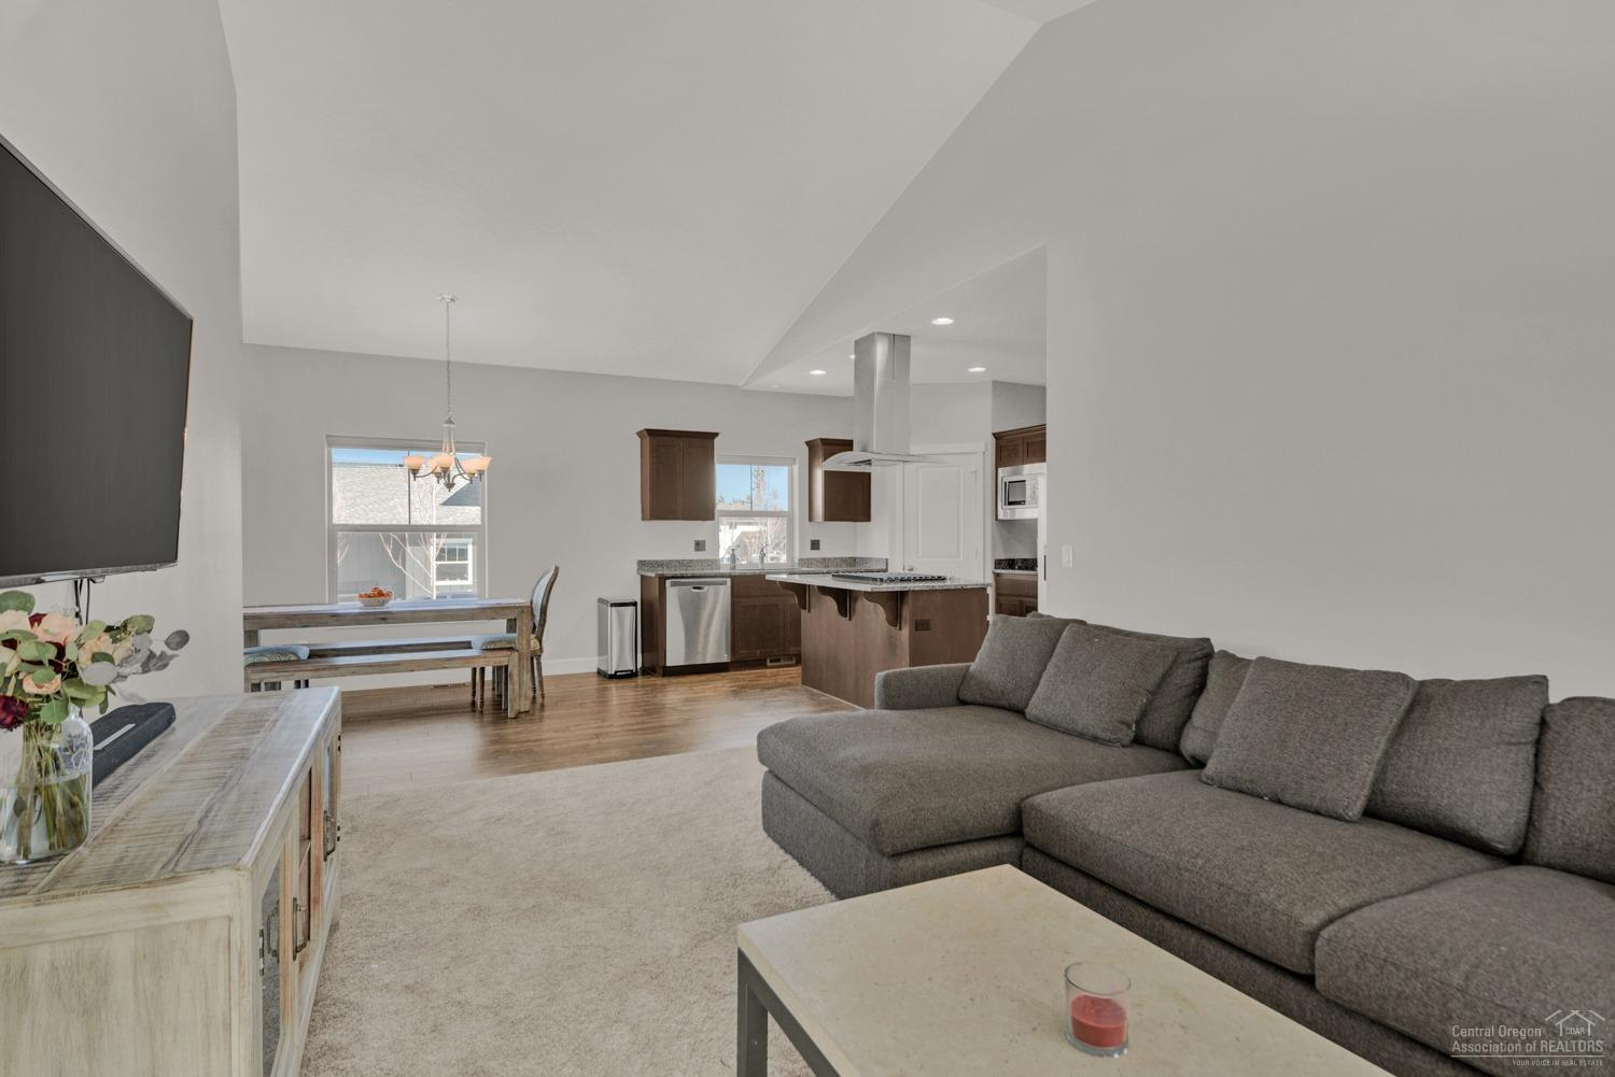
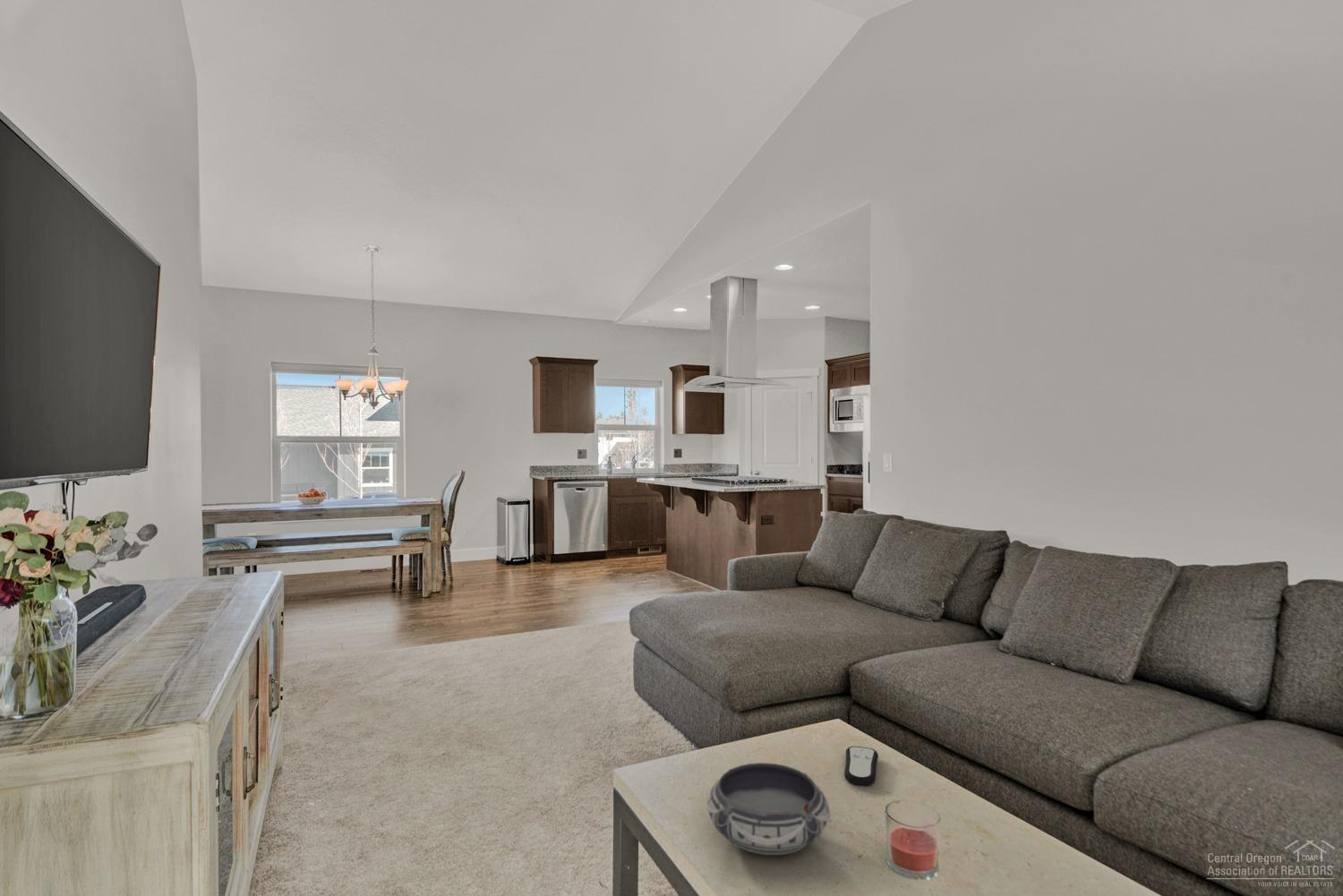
+ remote control [843,746,879,787]
+ bowl [706,762,831,856]
